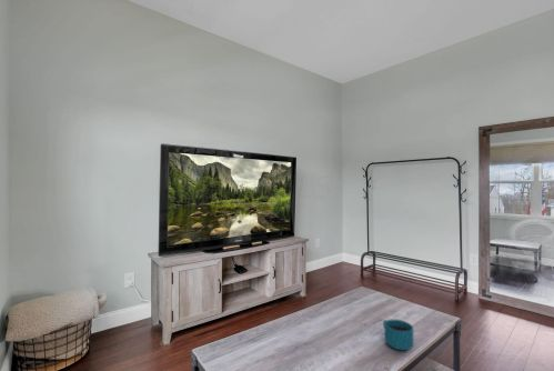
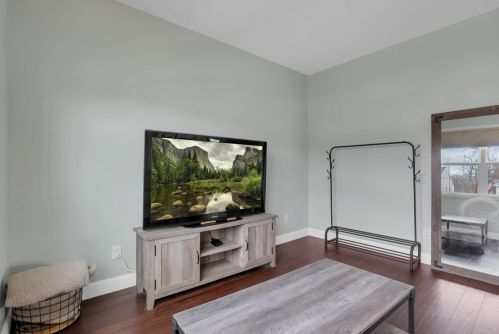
- cup [382,319,414,351]
